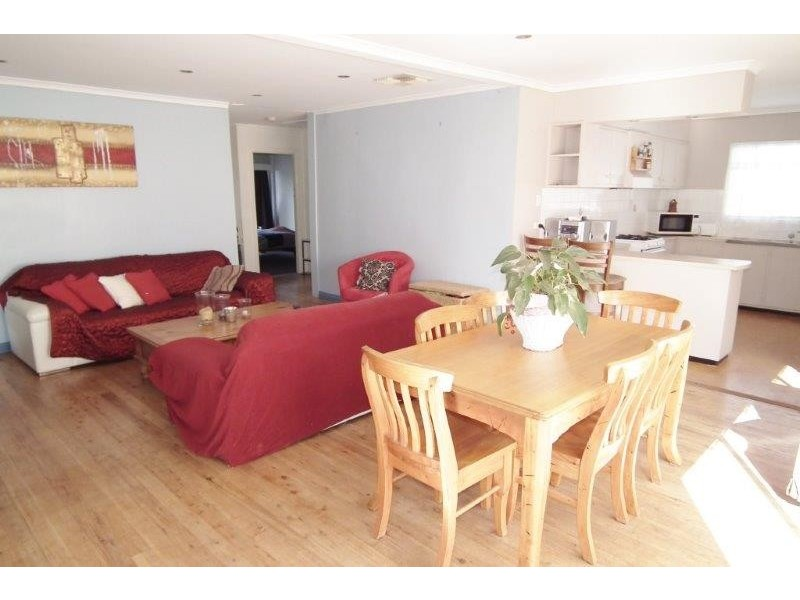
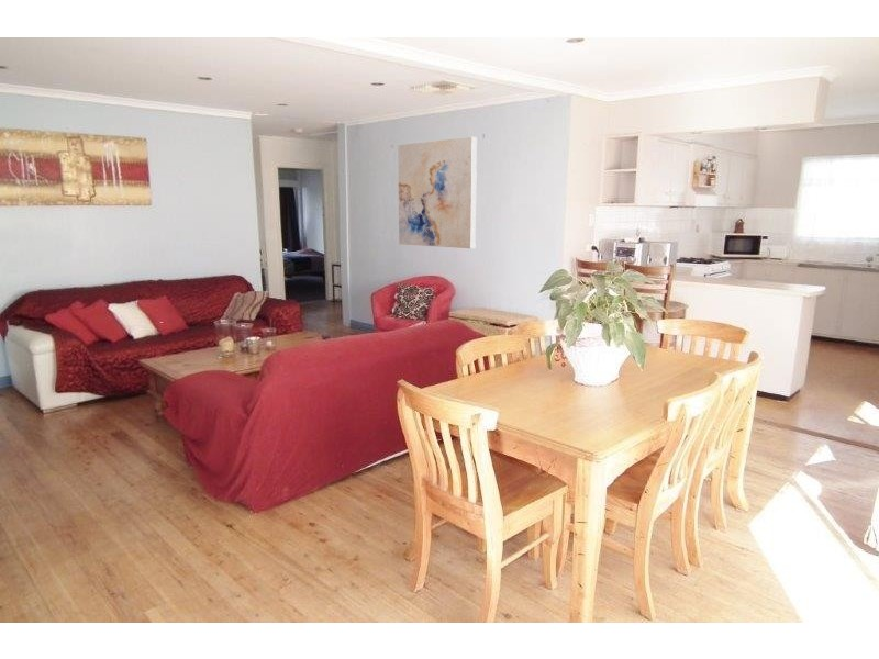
+ wall art [397,136,478,249]
